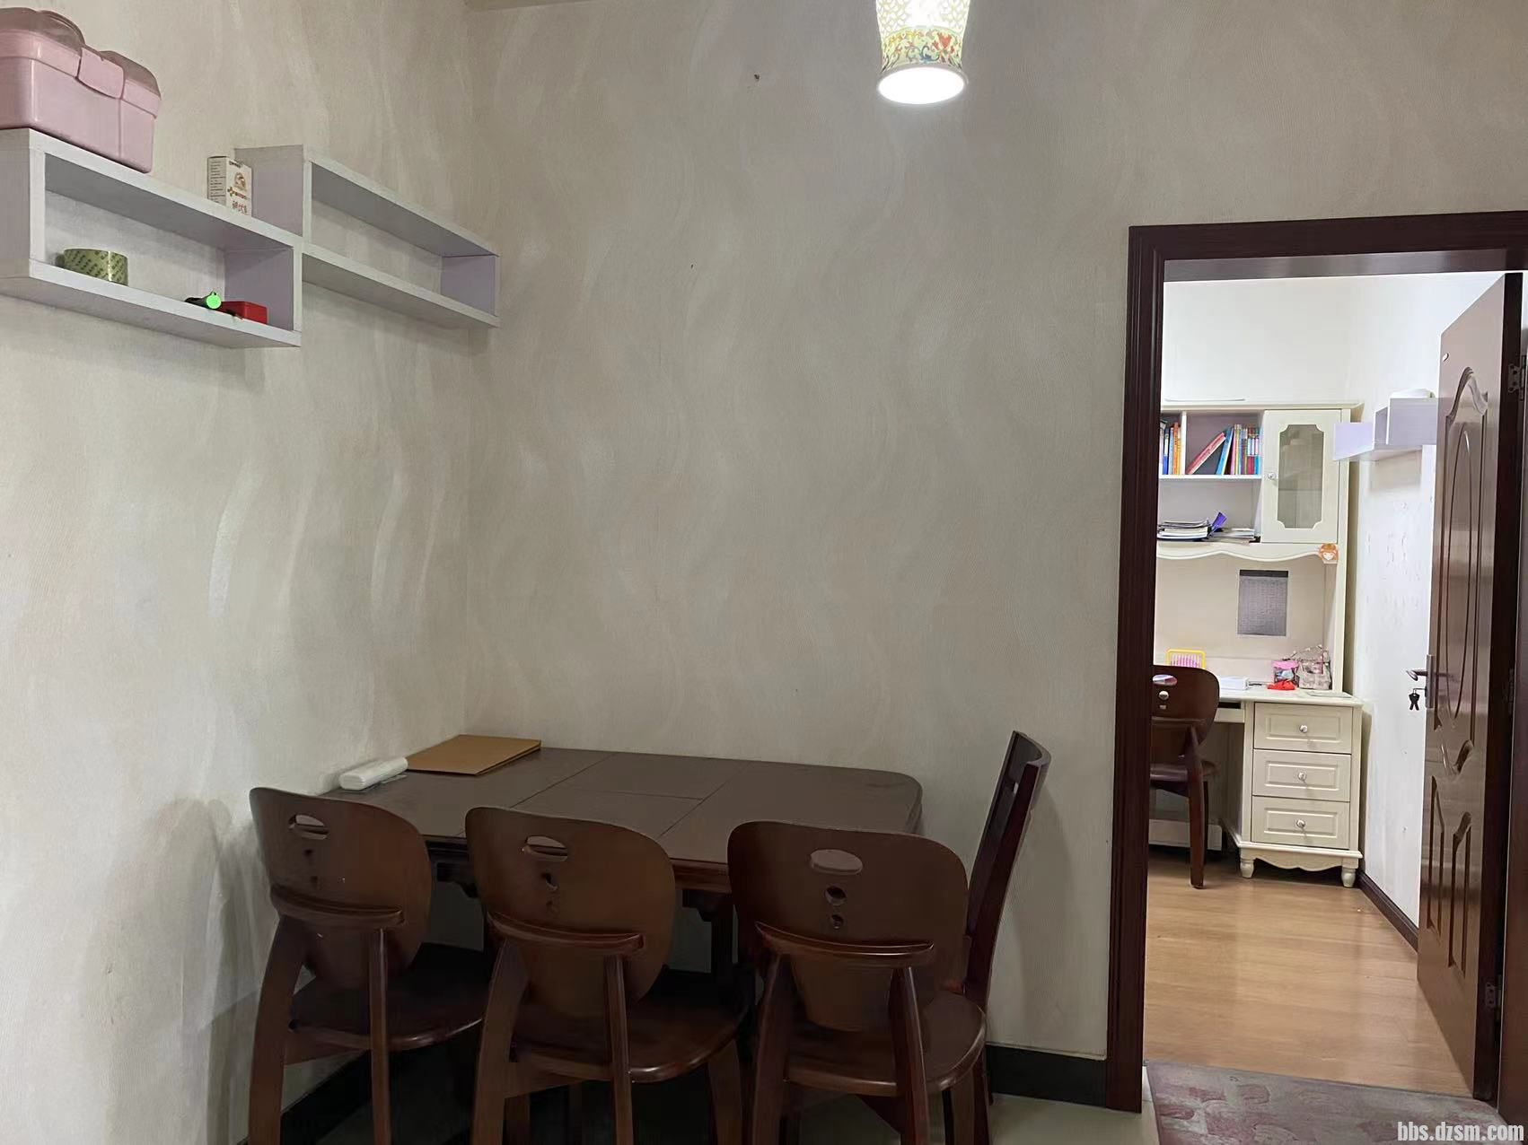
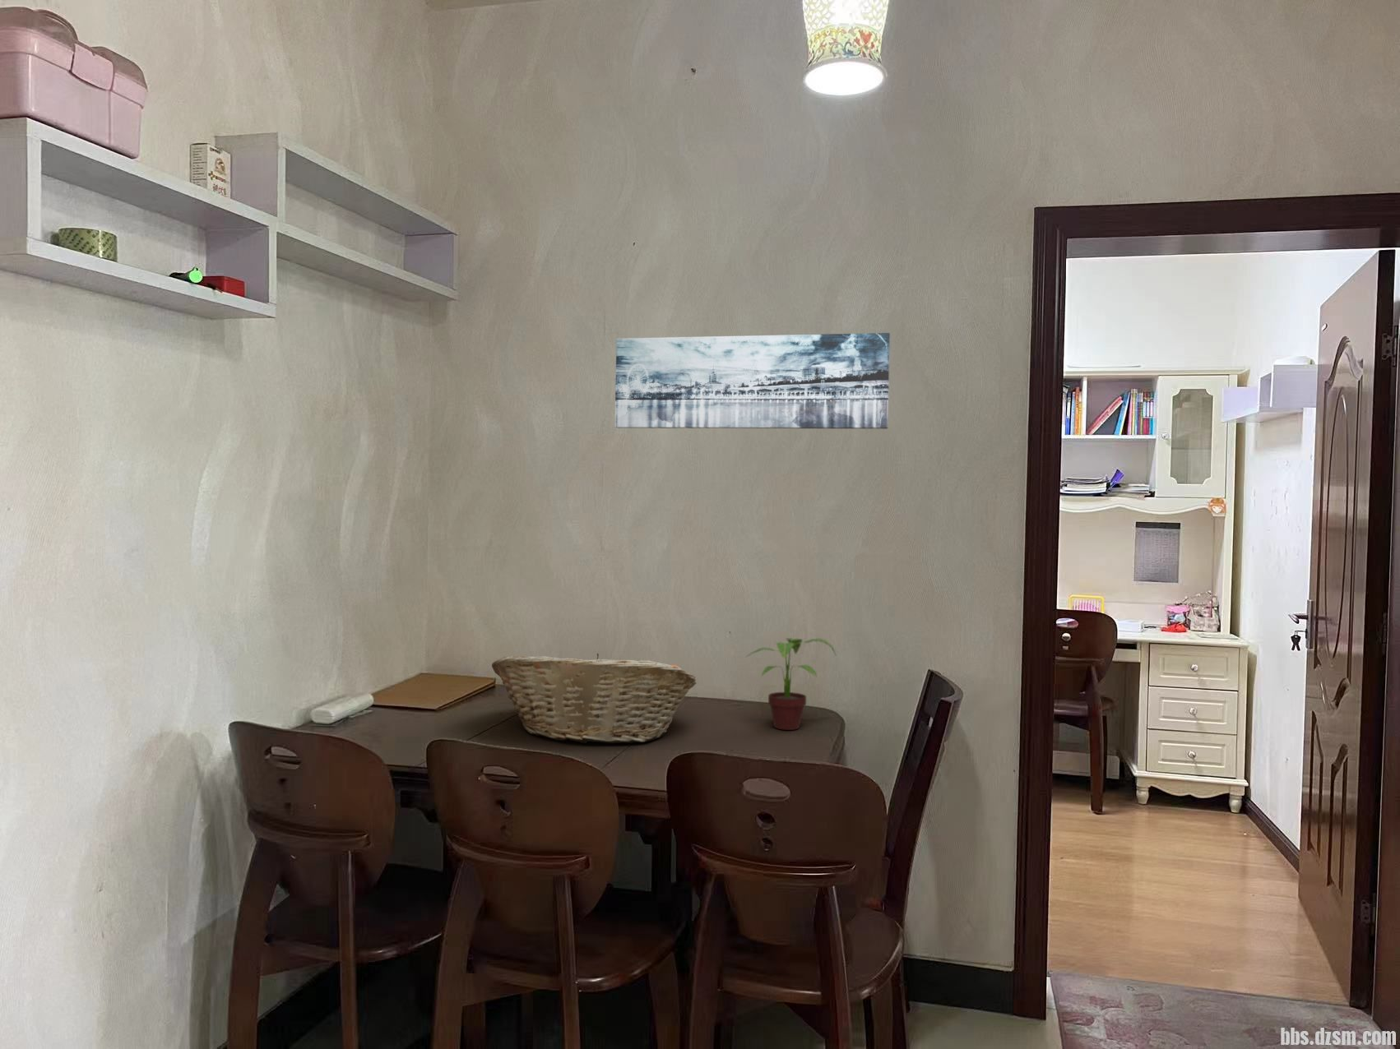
+ fruit basket [491,652,697,744]
+ wall art [614,332,891,430]
+ potted plant [744,637,838,731]
